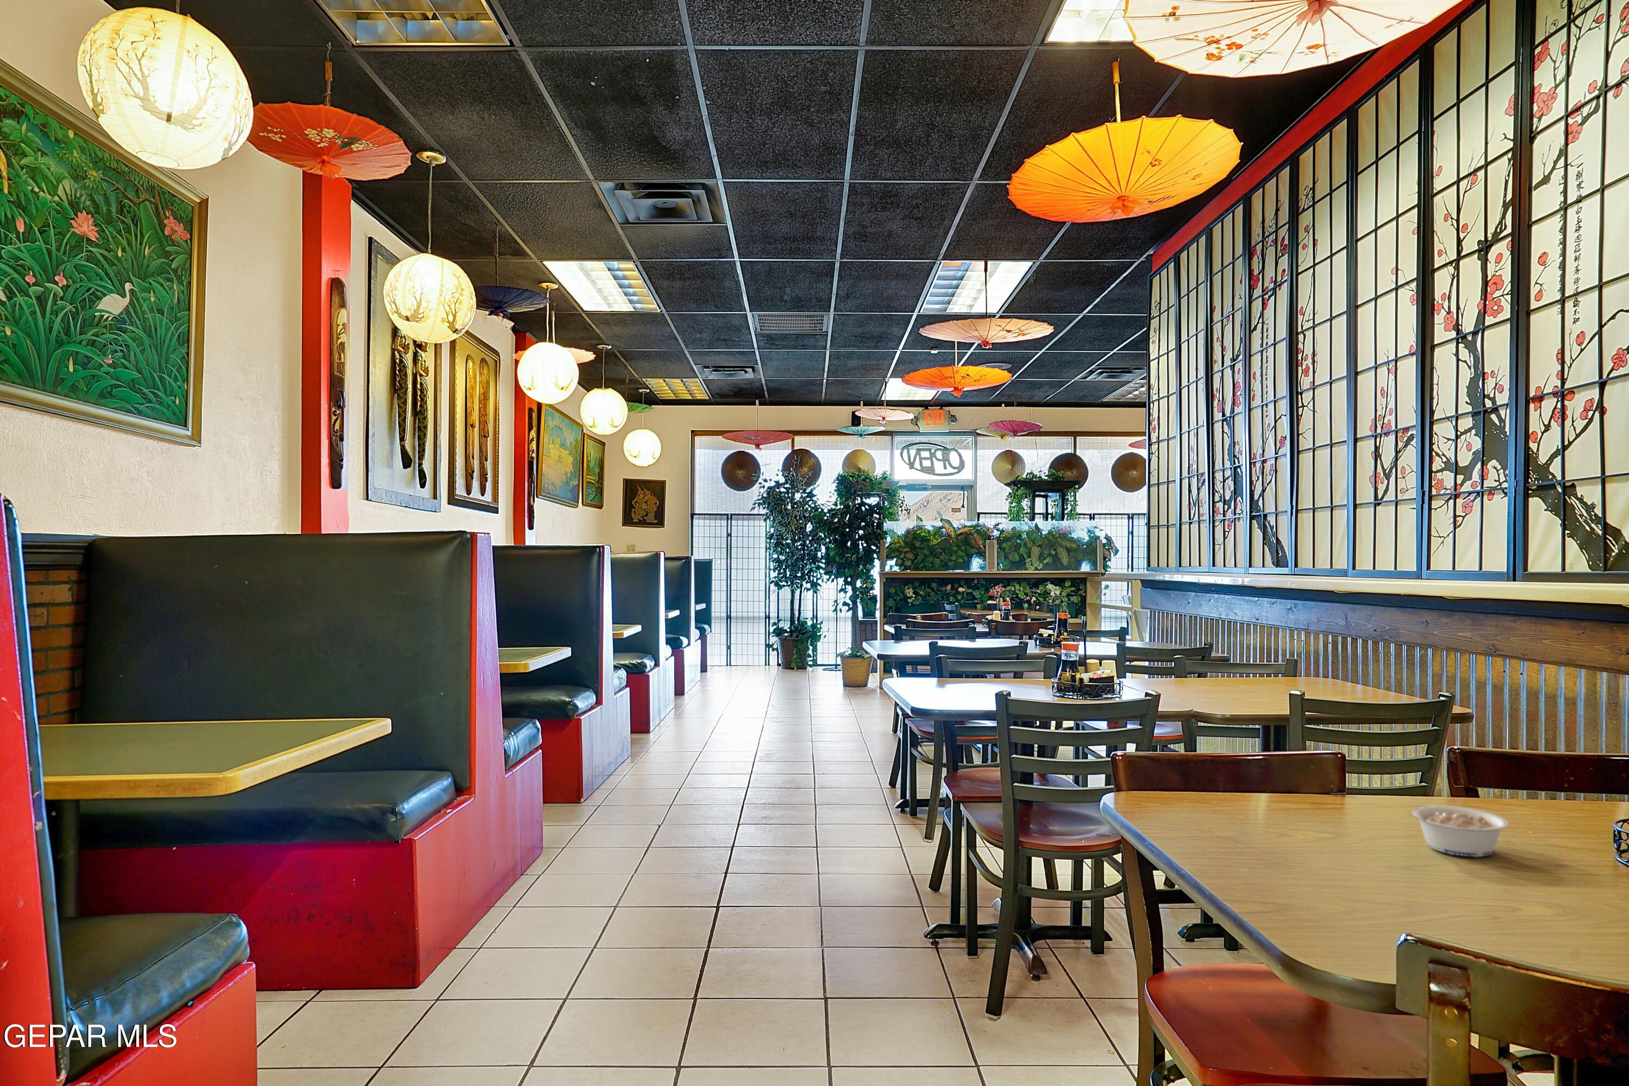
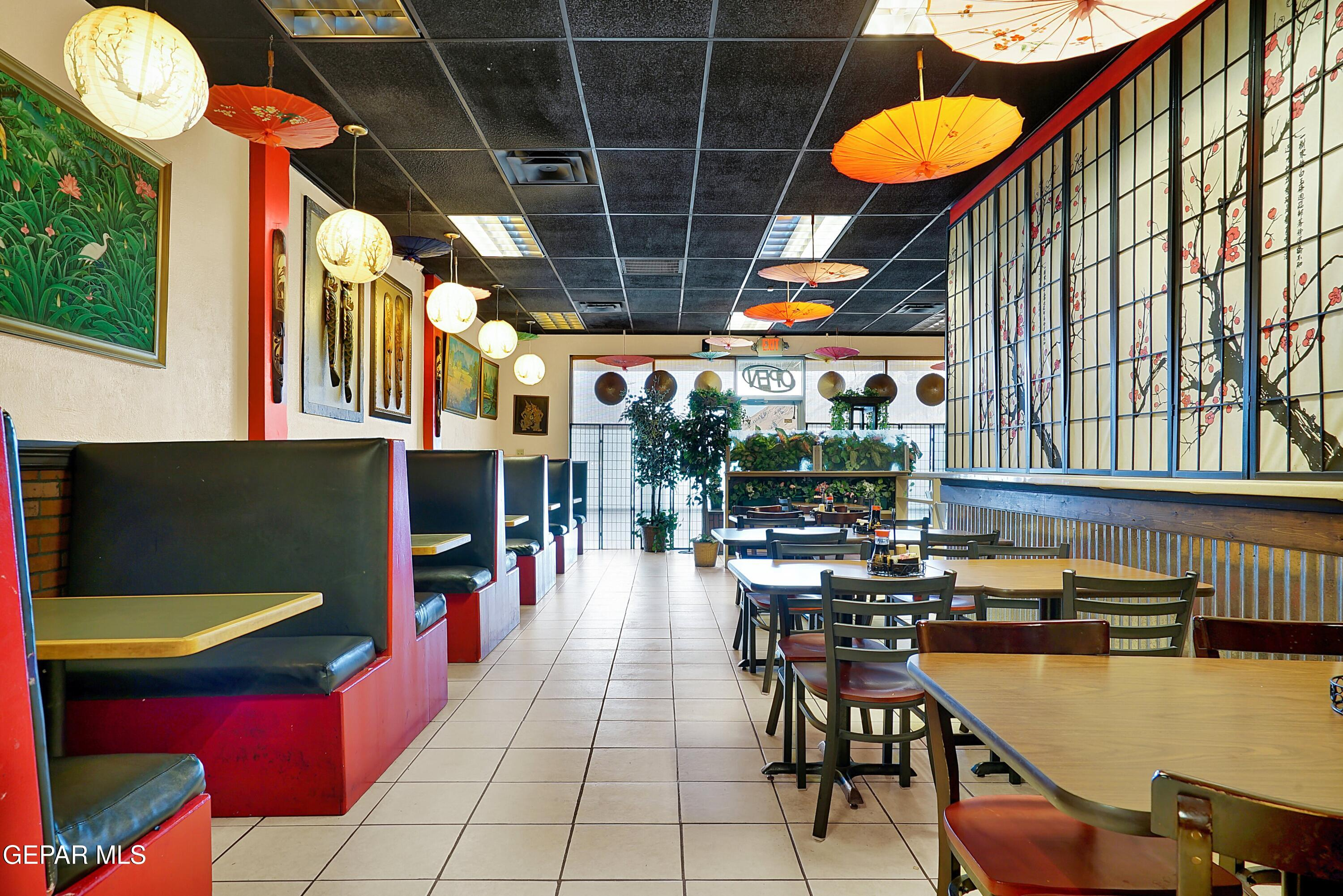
- legume [1405,805,1509,858]
